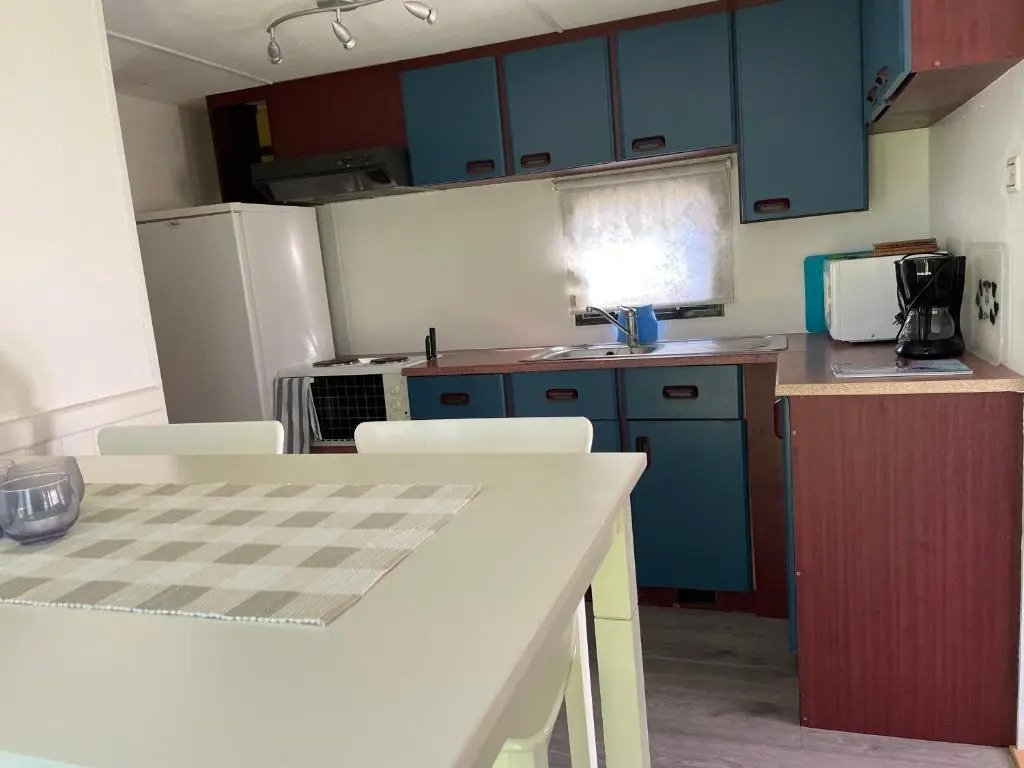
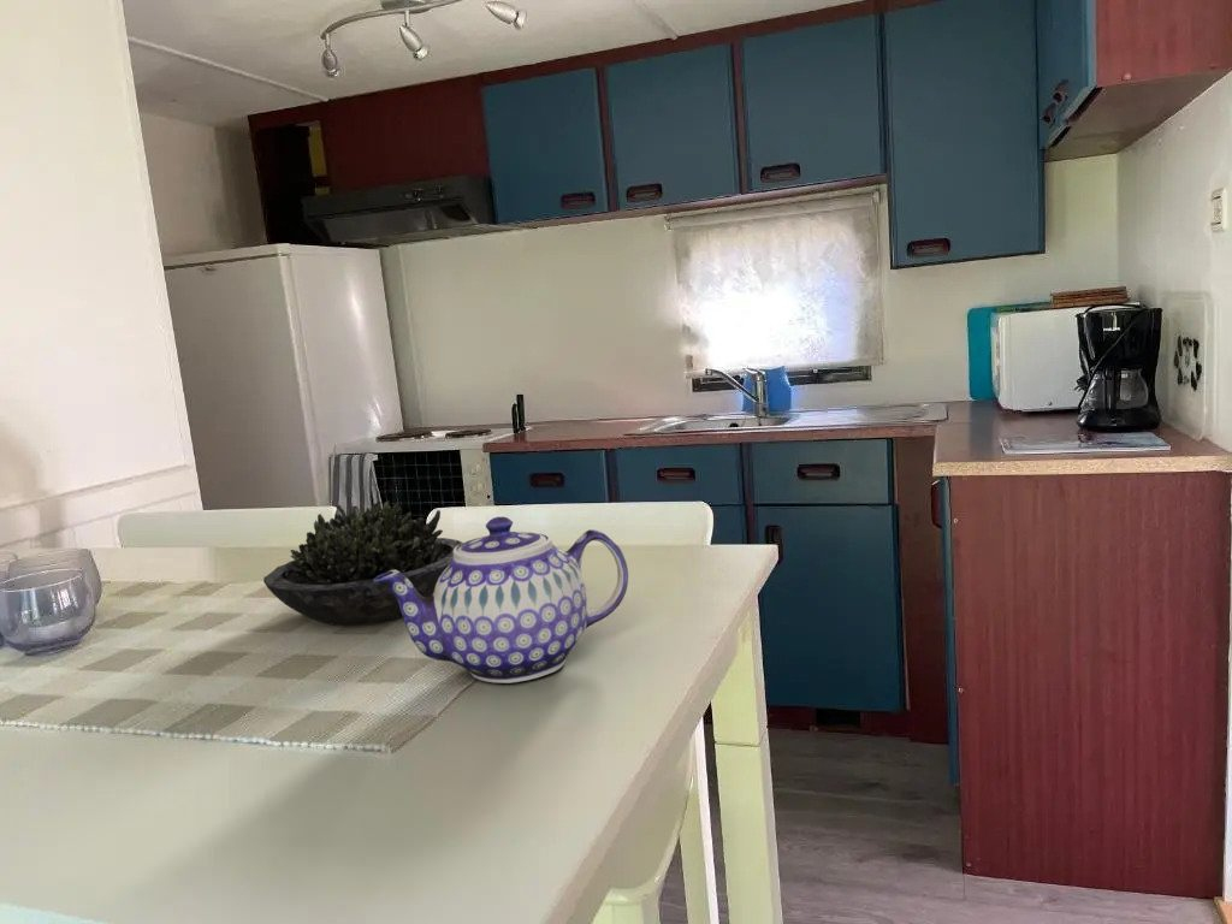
+ teapot [374,516,629,685]
+ succulent plant [262,499,463,627]
